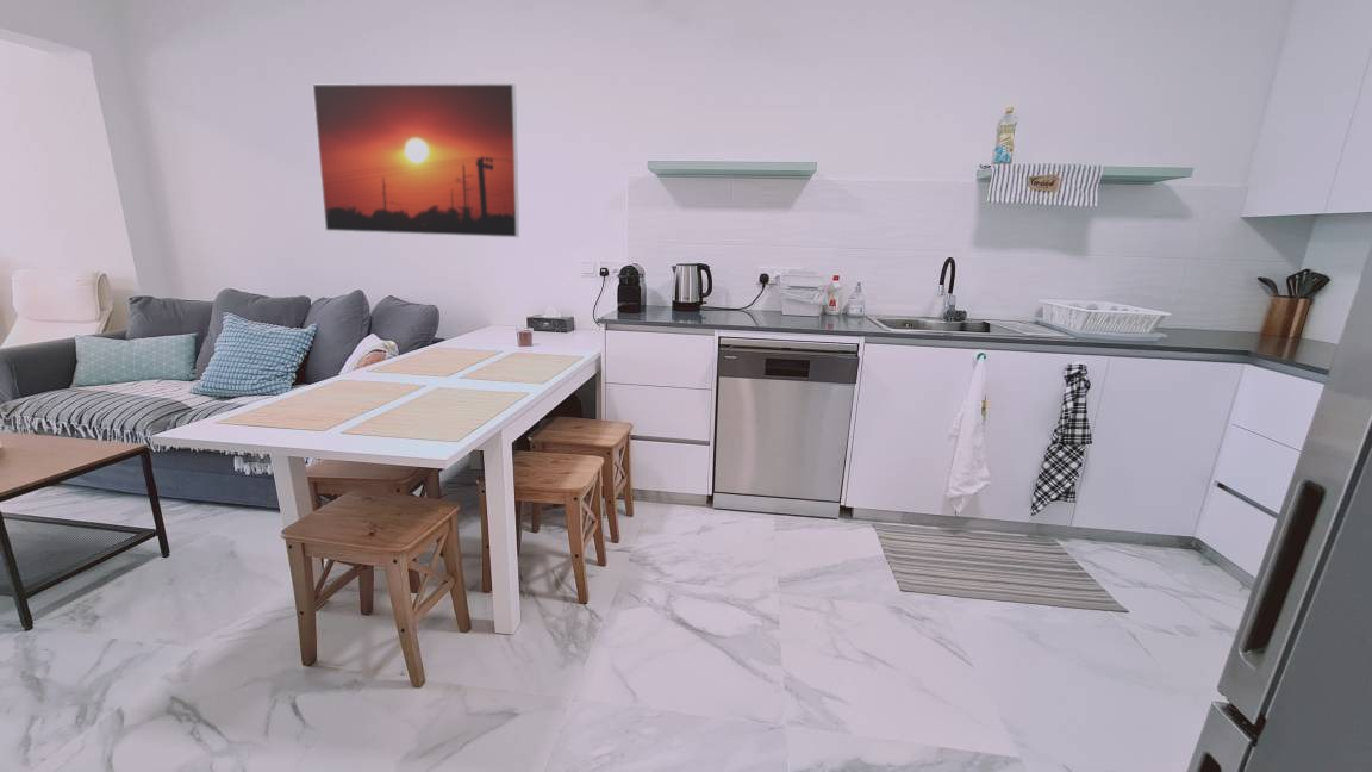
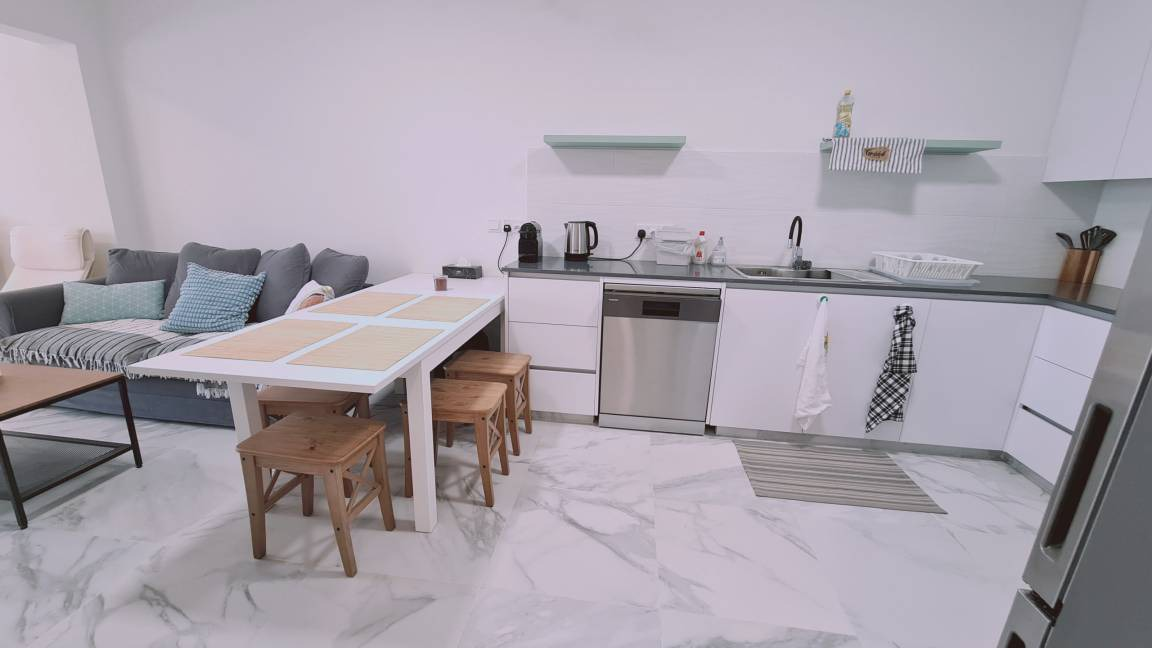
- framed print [311,82,520,238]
